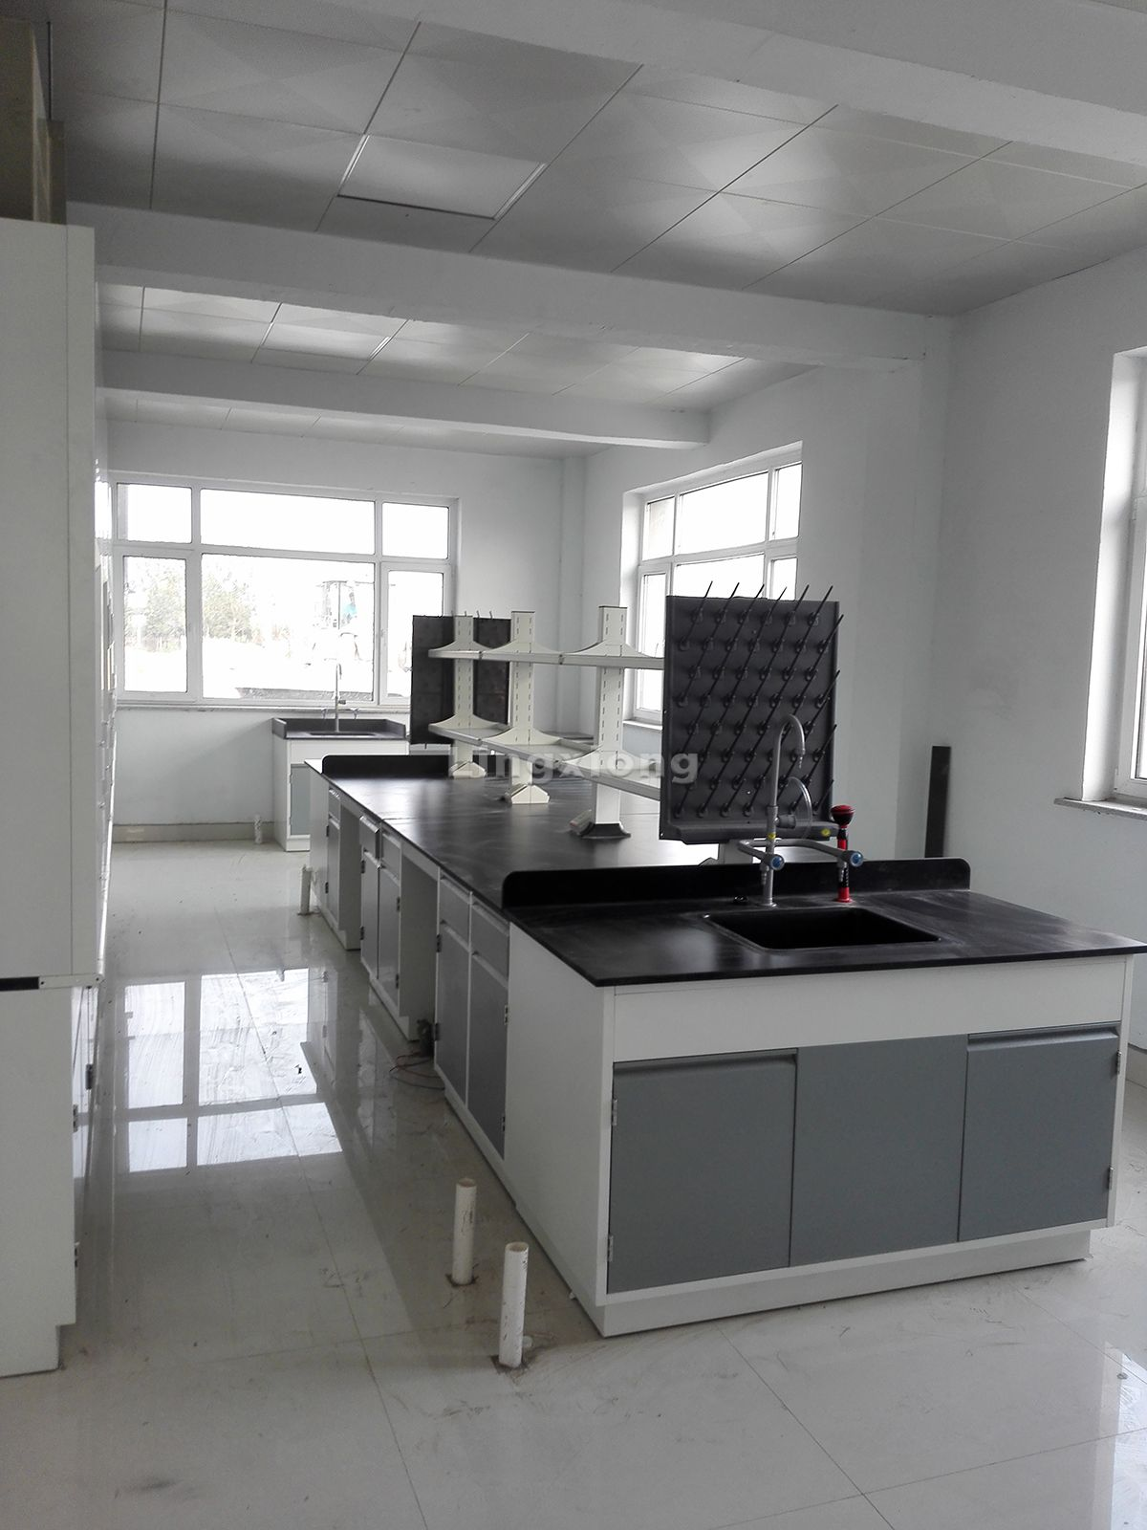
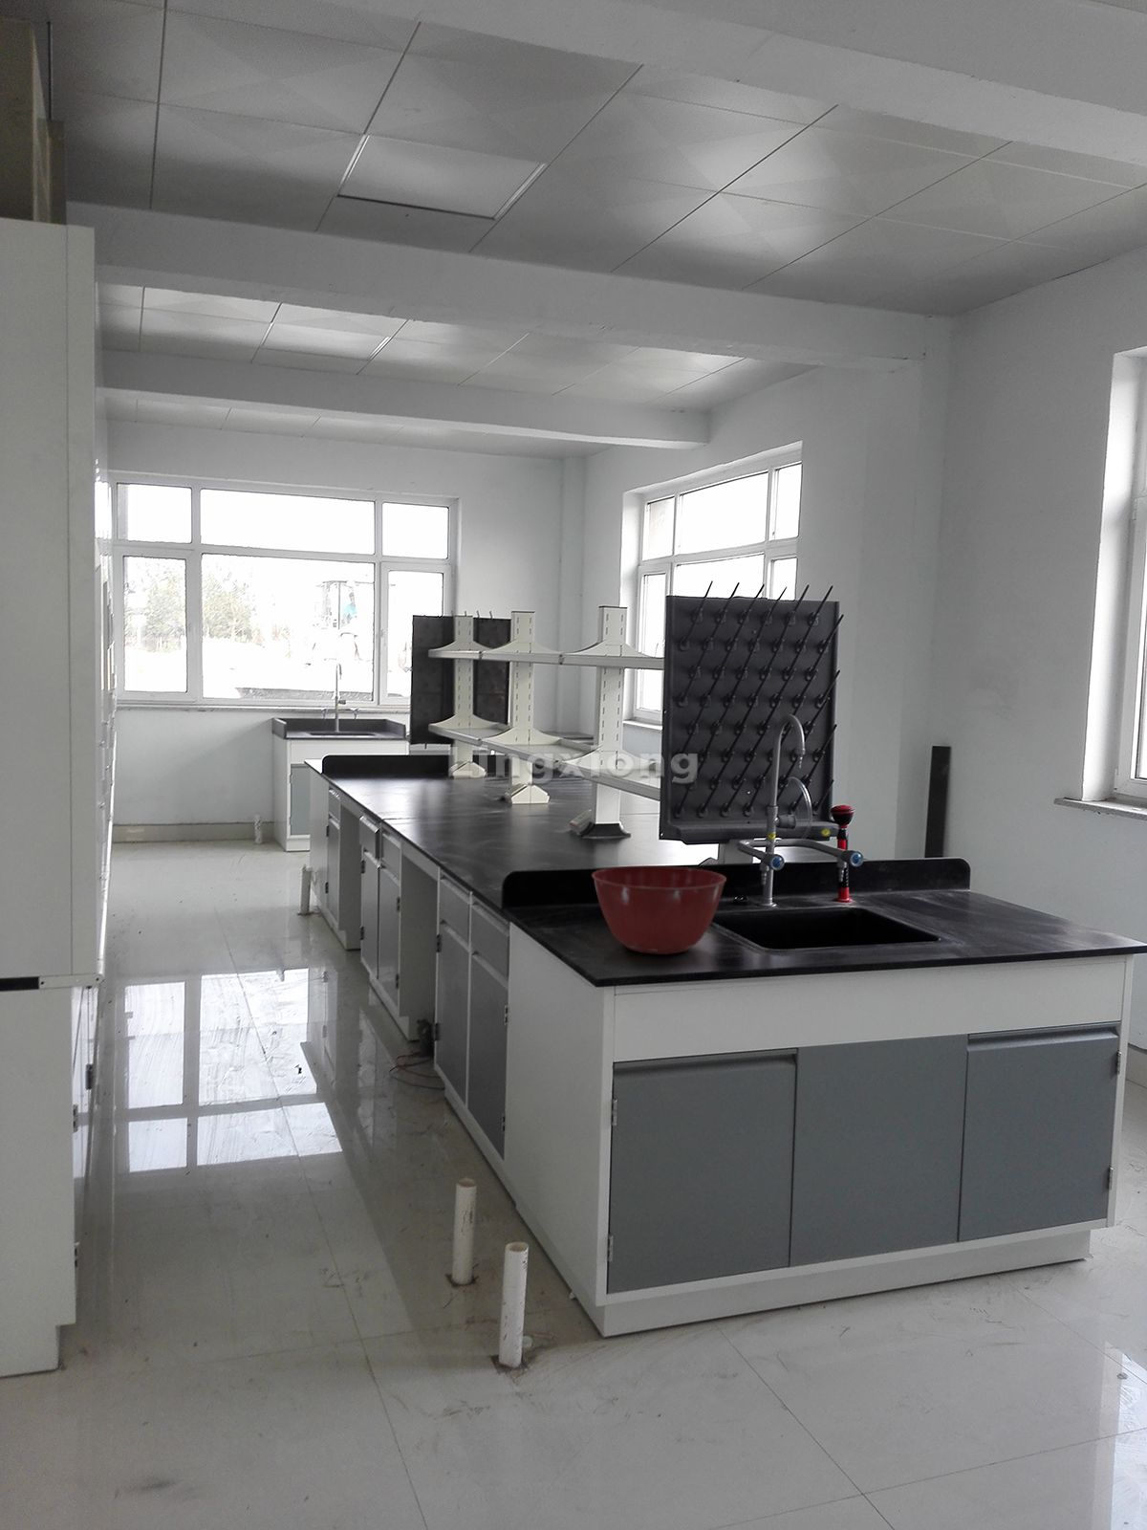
+ mixing bowl [590,865,728,955]
